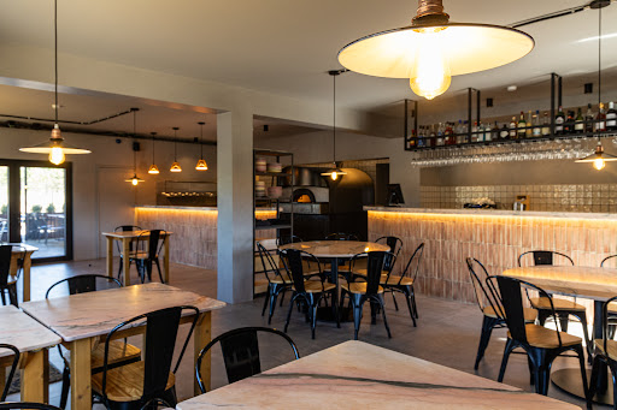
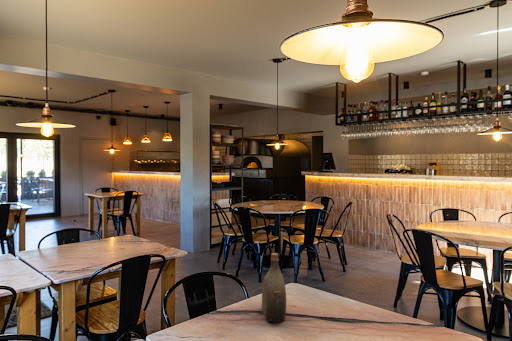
+ water jug [261,252,287,324]
